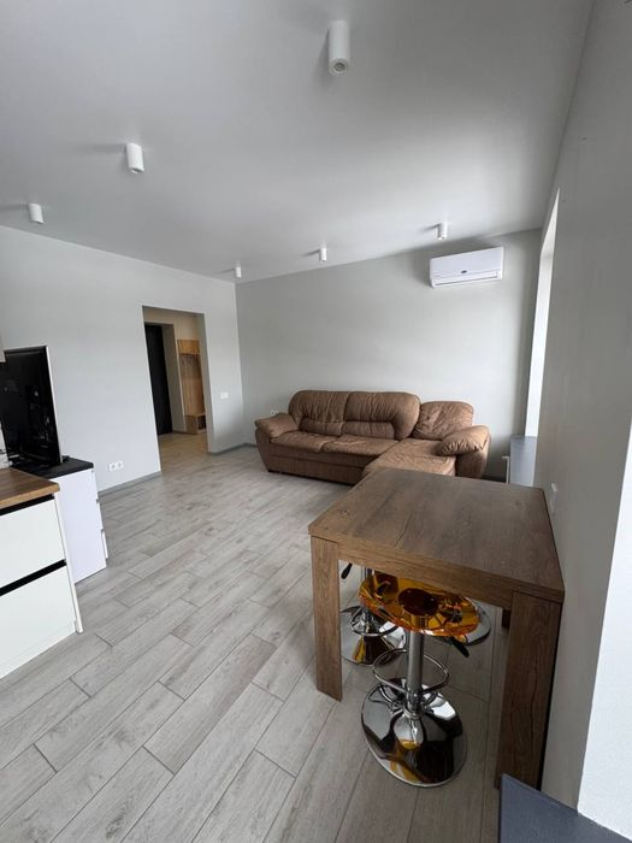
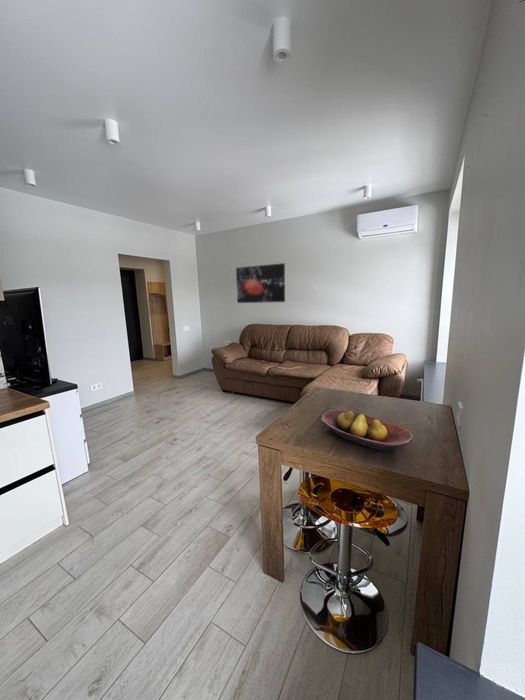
+ fruit bowl [320,409,414,452]
+ wall art [235,262,286,304]
